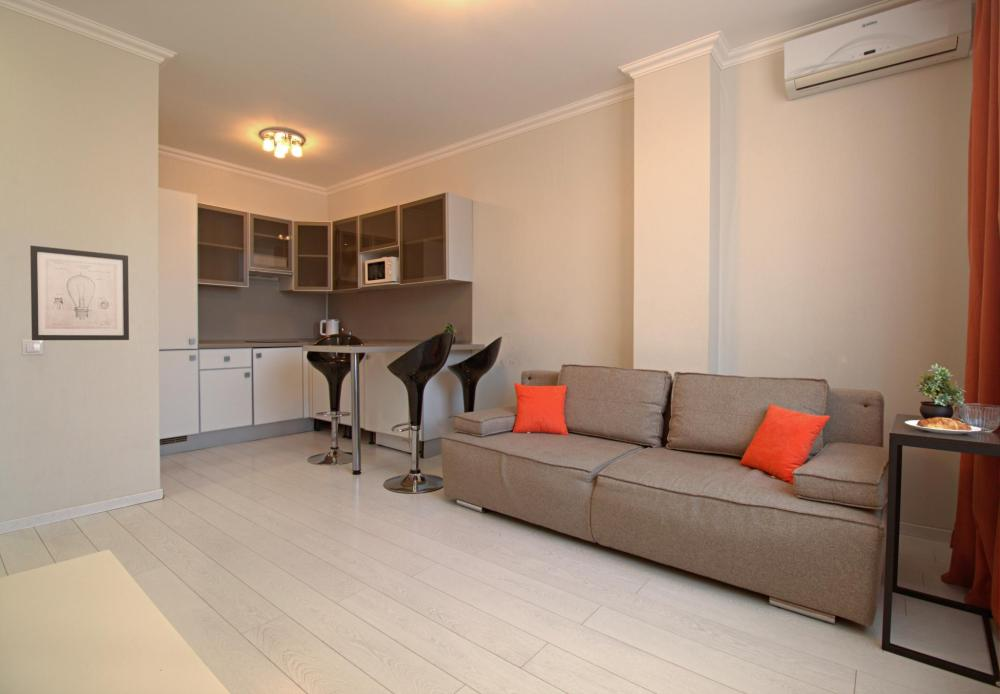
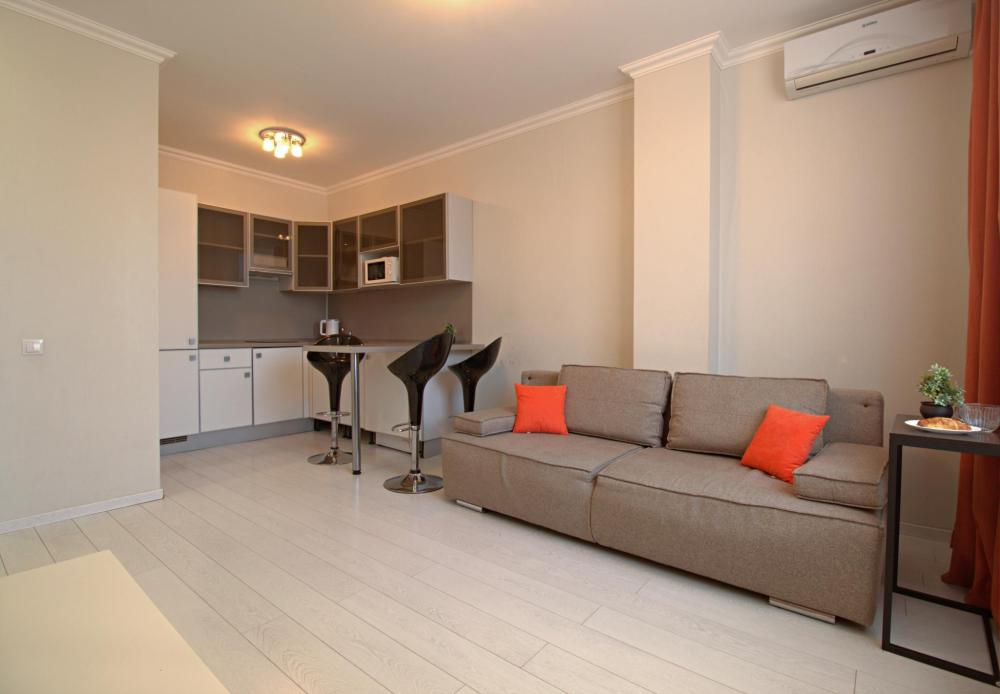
- wall art [29,245,130,341]
